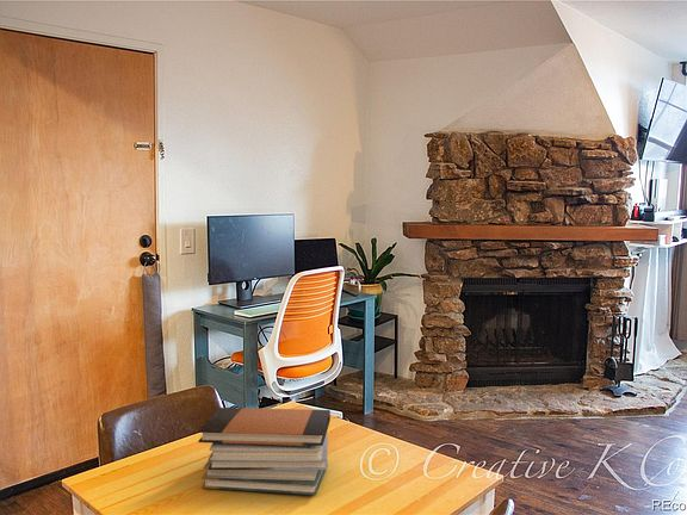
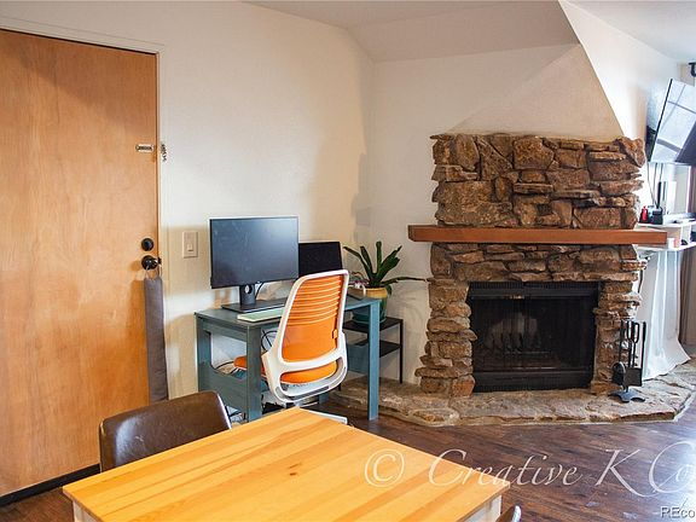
- book stack [197,407,332,496]
